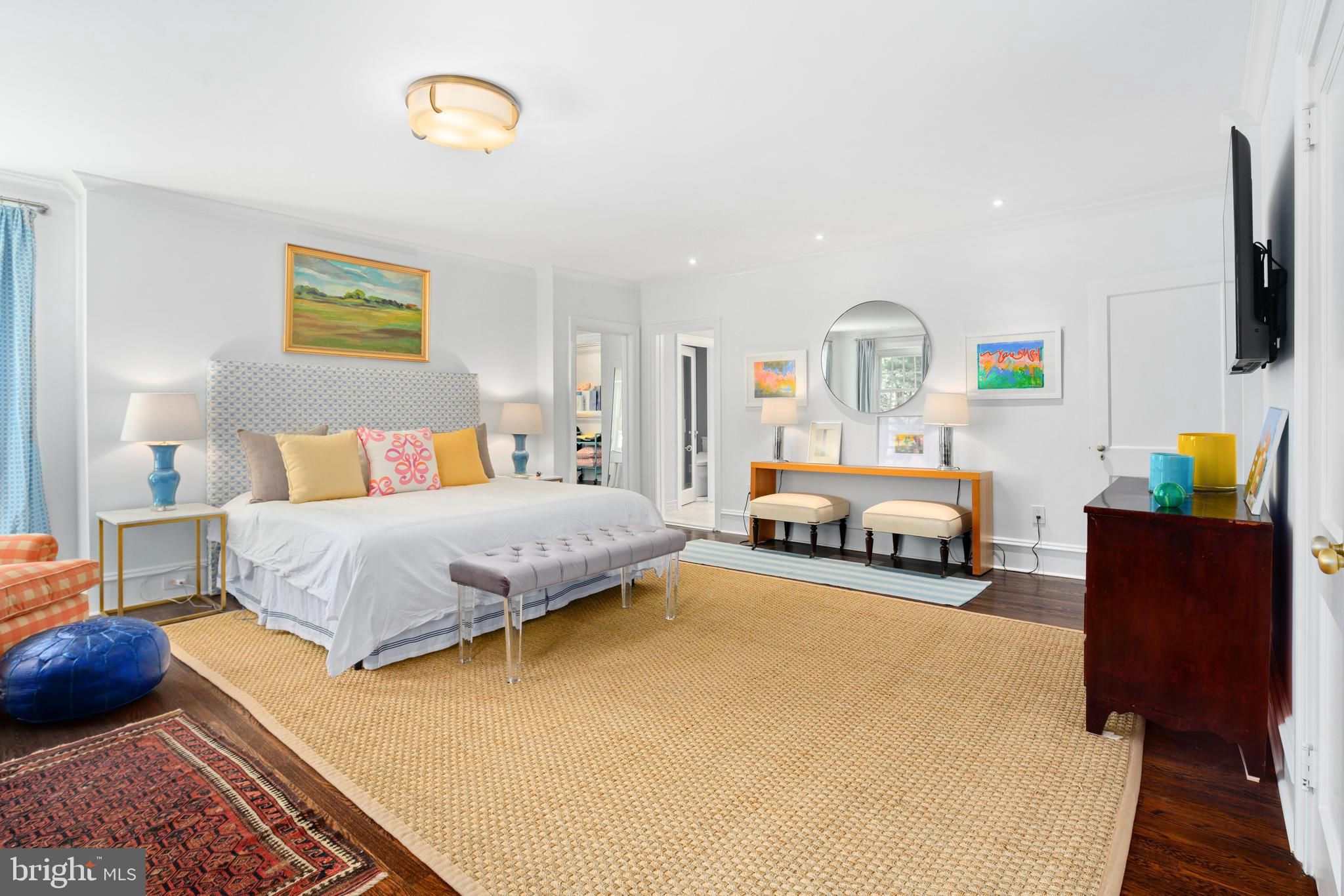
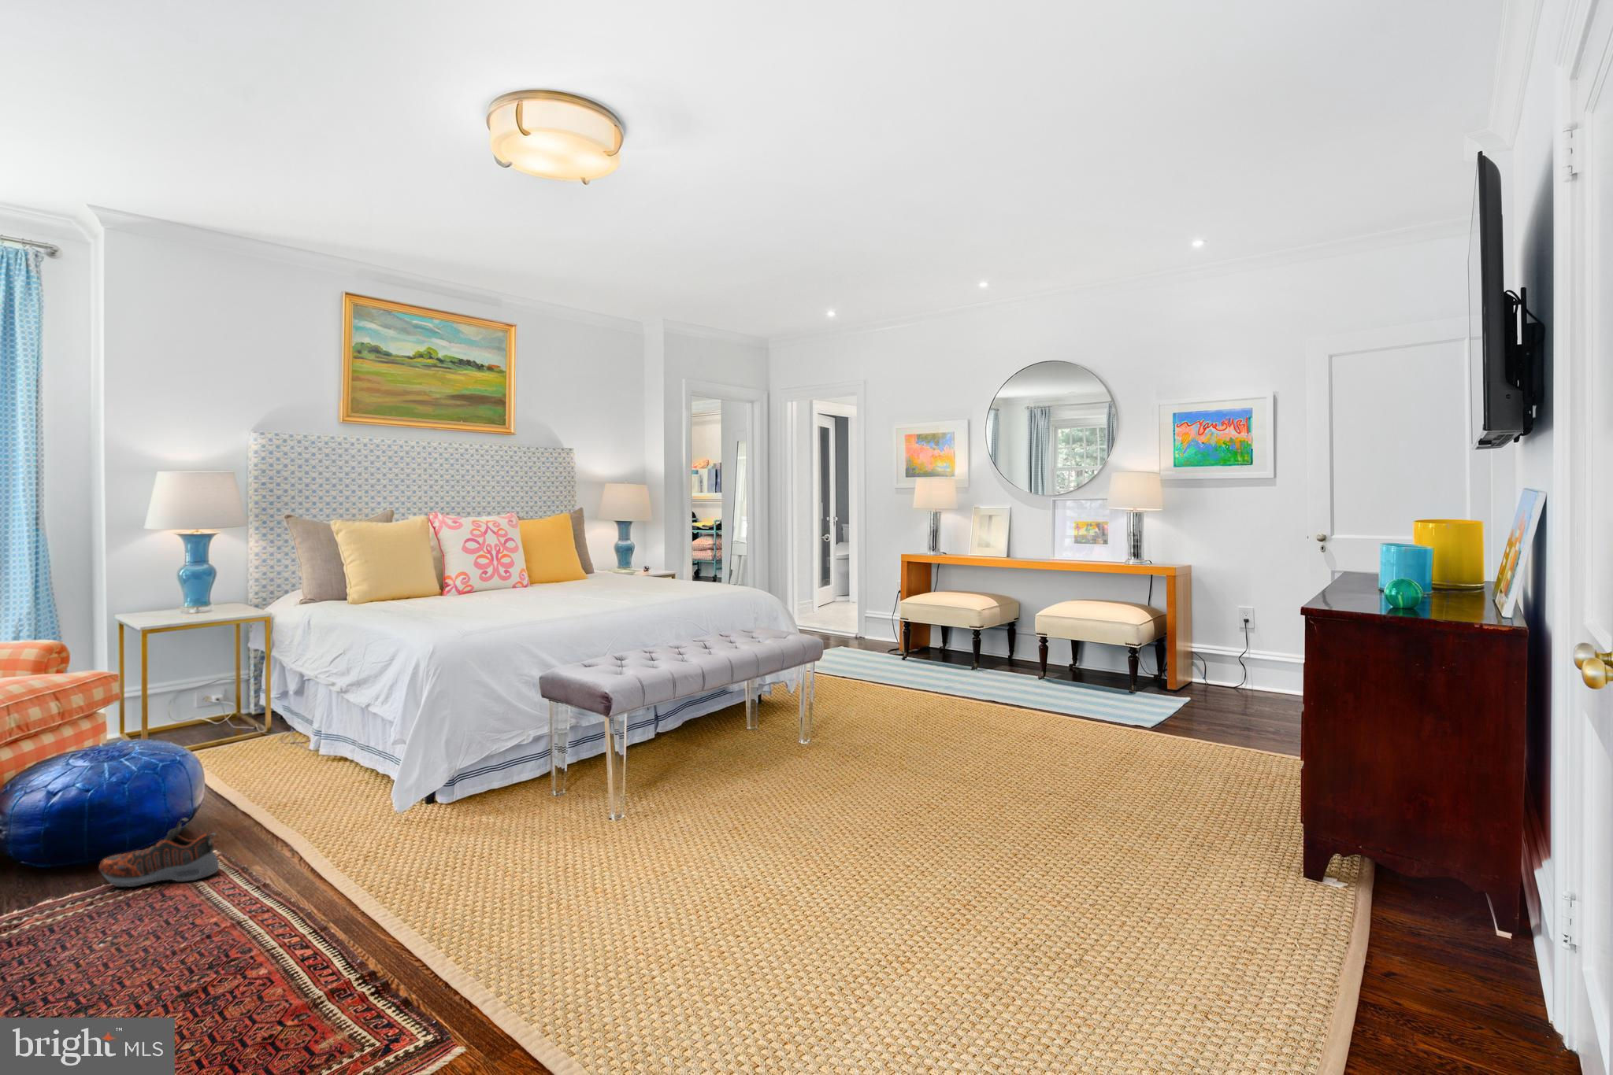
+ shoe [97,818,220,888]
